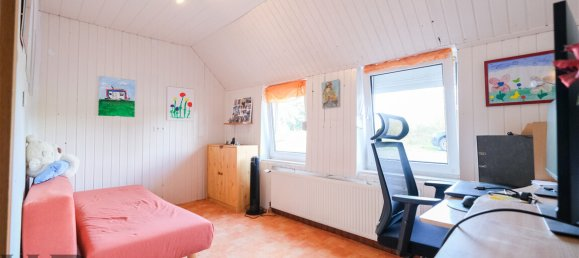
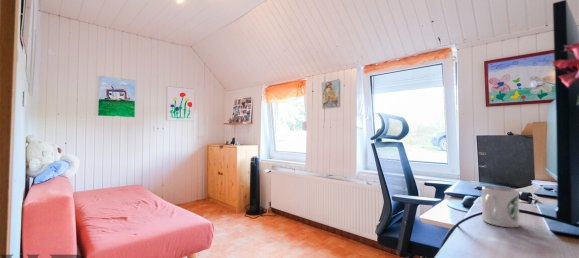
+ mug [481,185,520,228]
